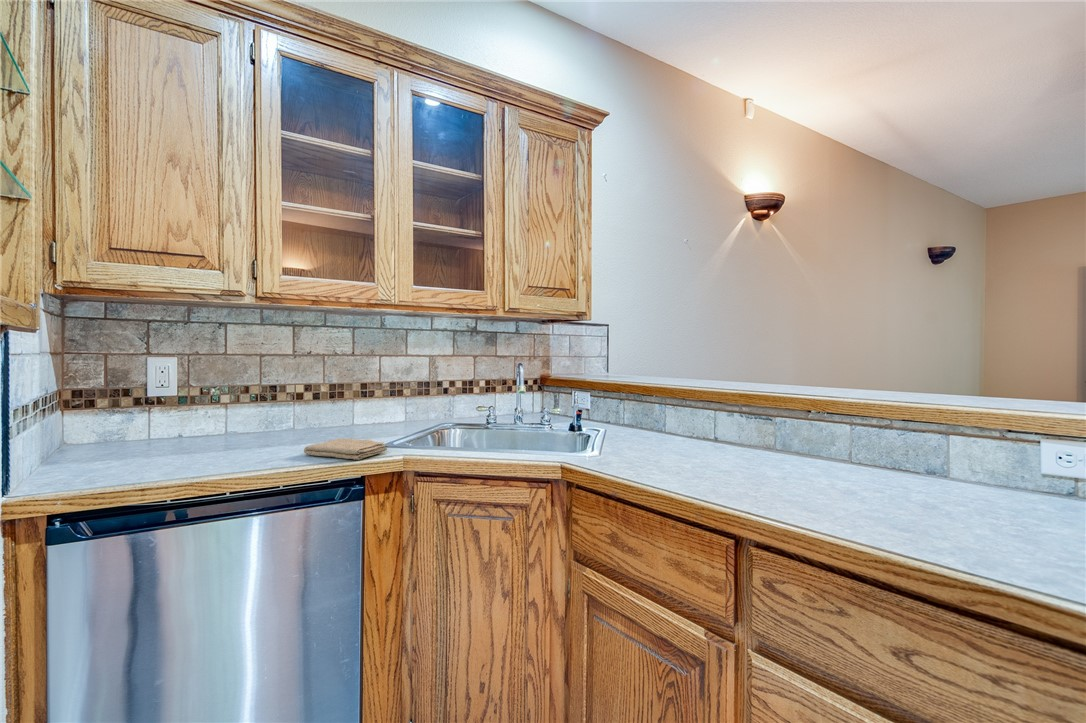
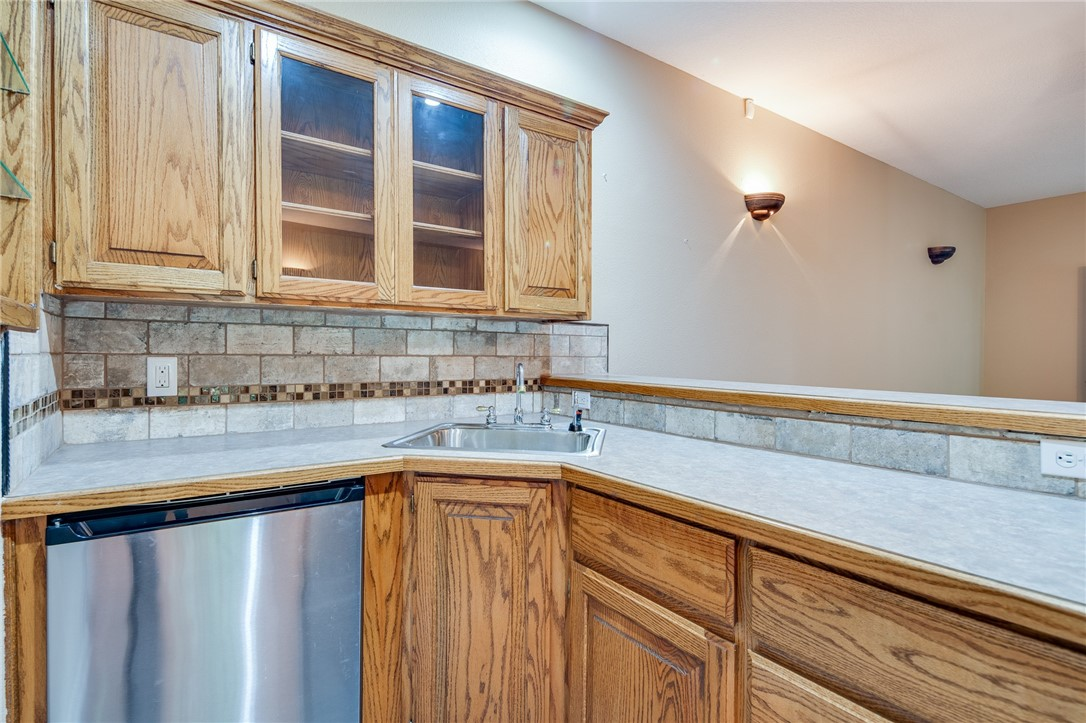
- washcloth [303,437,388,461]
